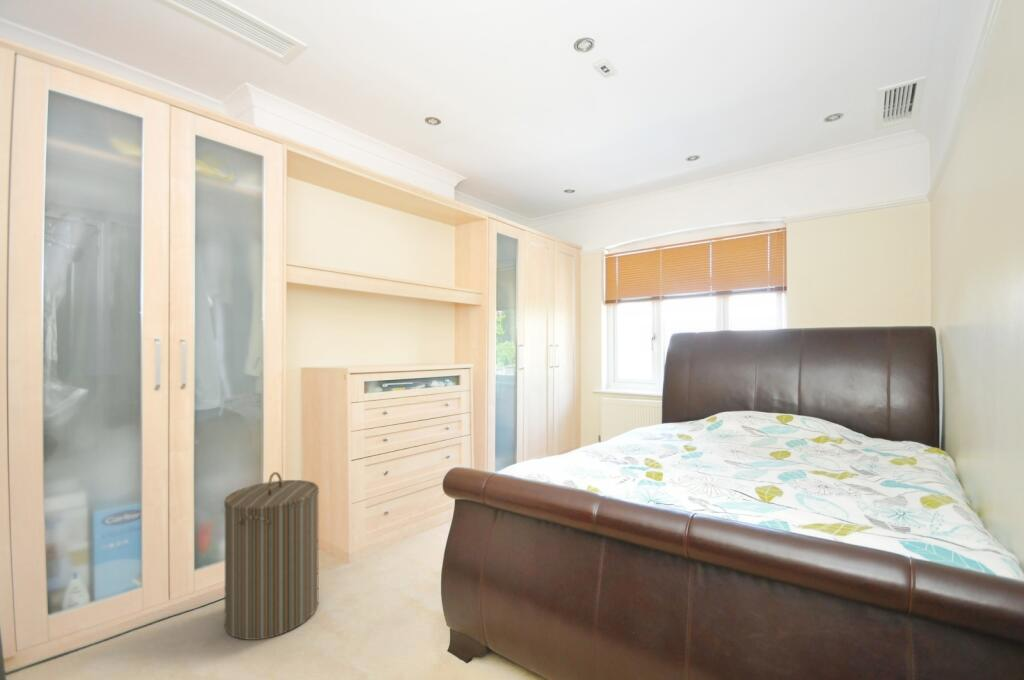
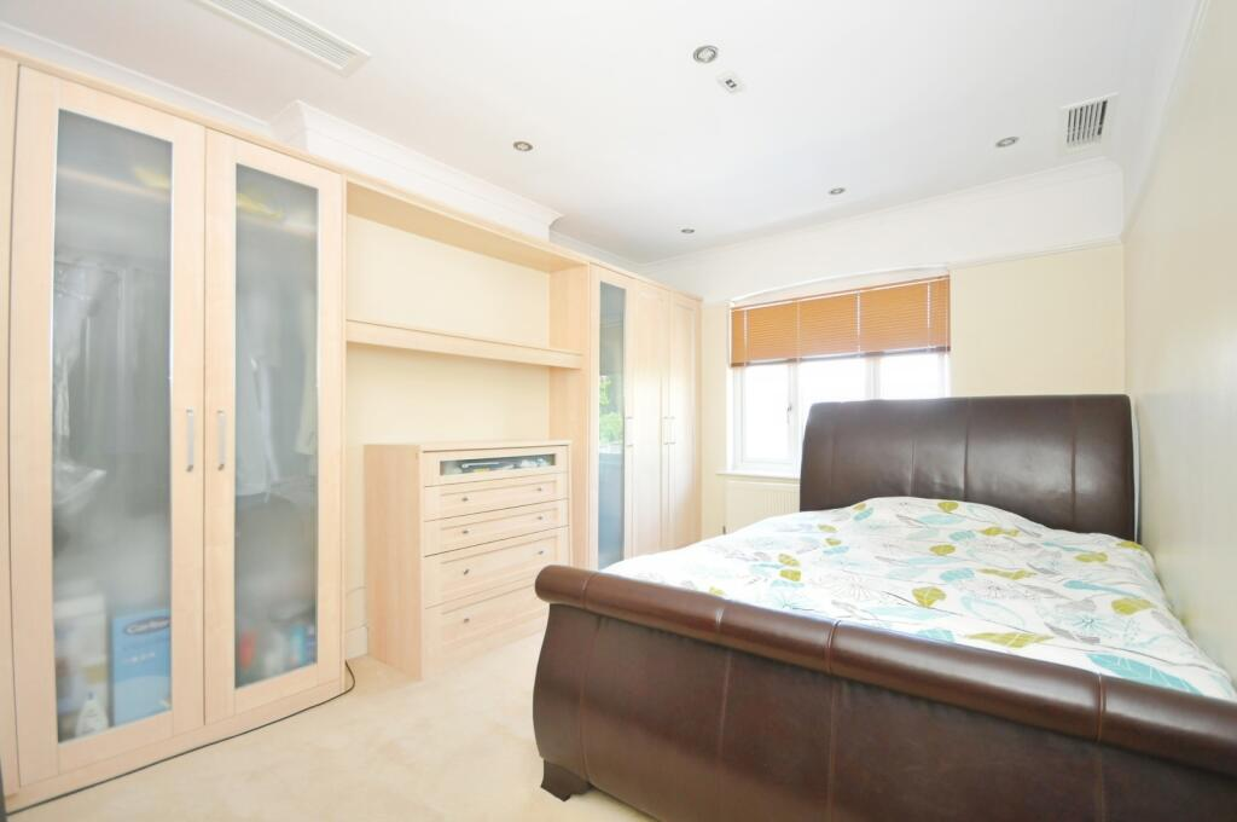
- laundry hamper [223,471,320,641]
